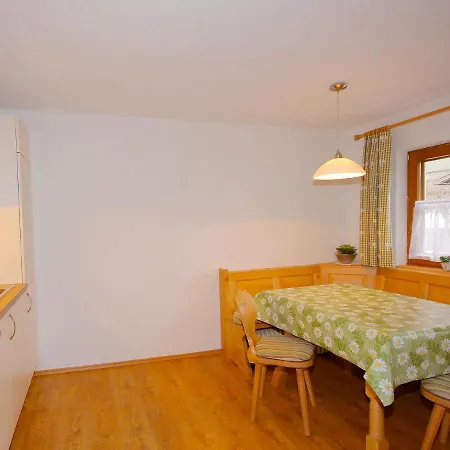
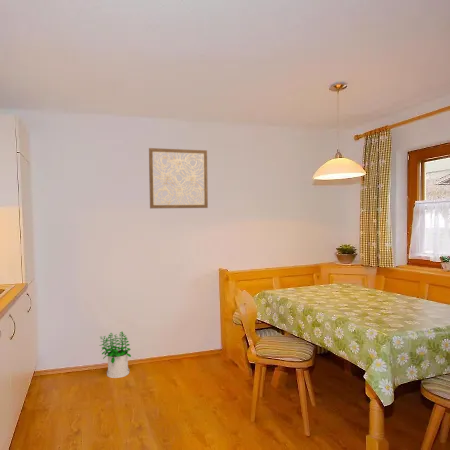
+ wall art [148,147,209,209]
+ potted plant [98,331,132,379]
